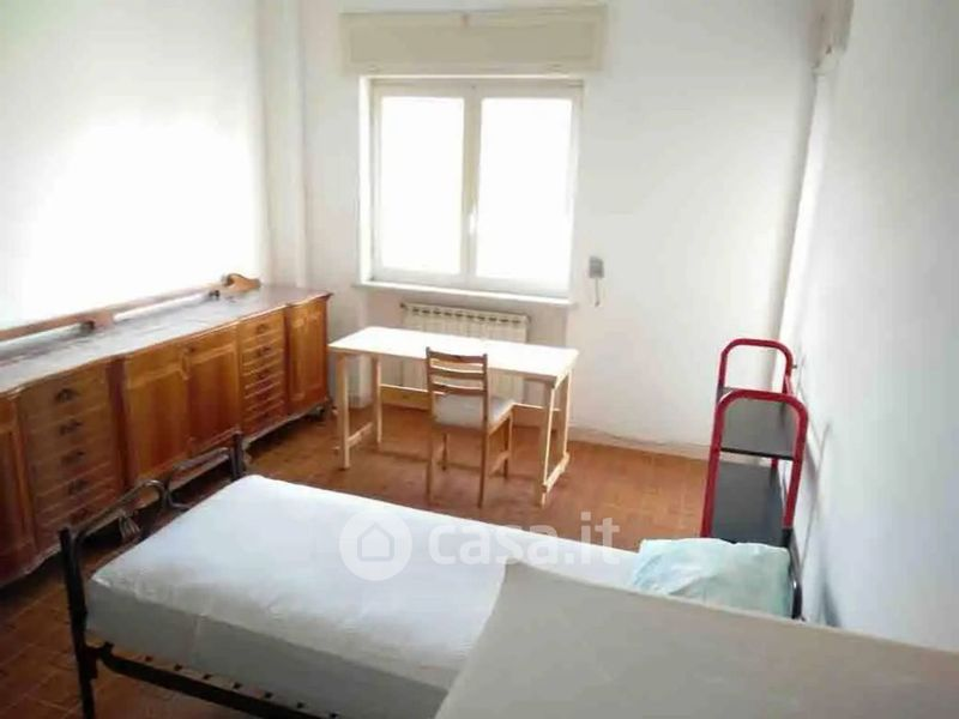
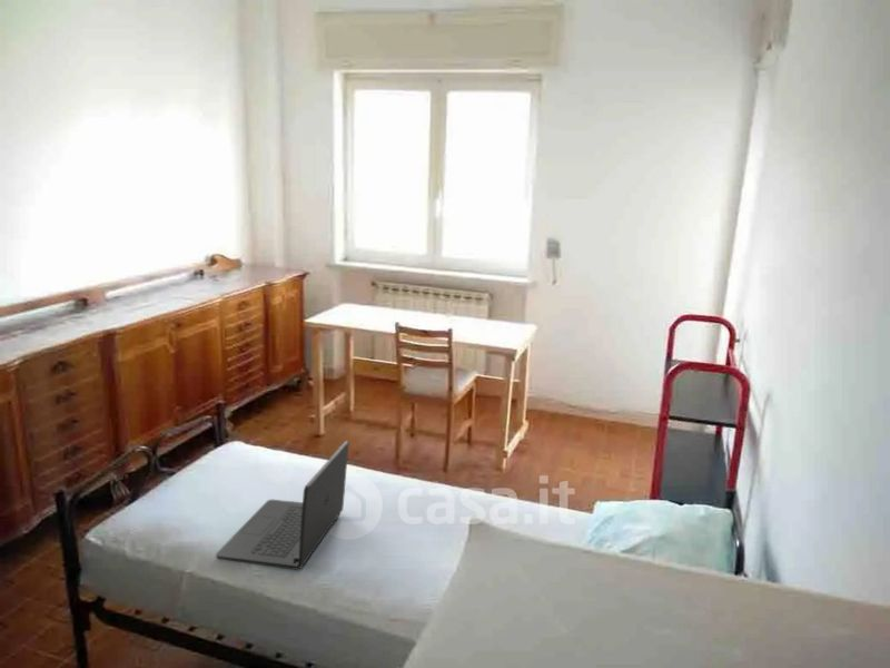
+ laptop [215,440,349,571]
